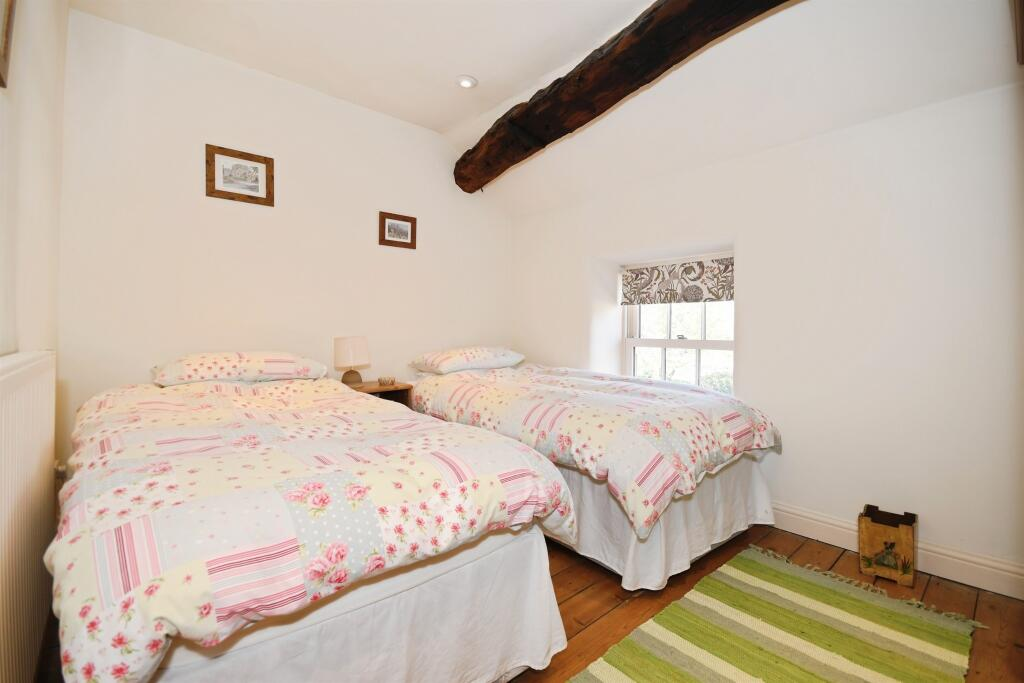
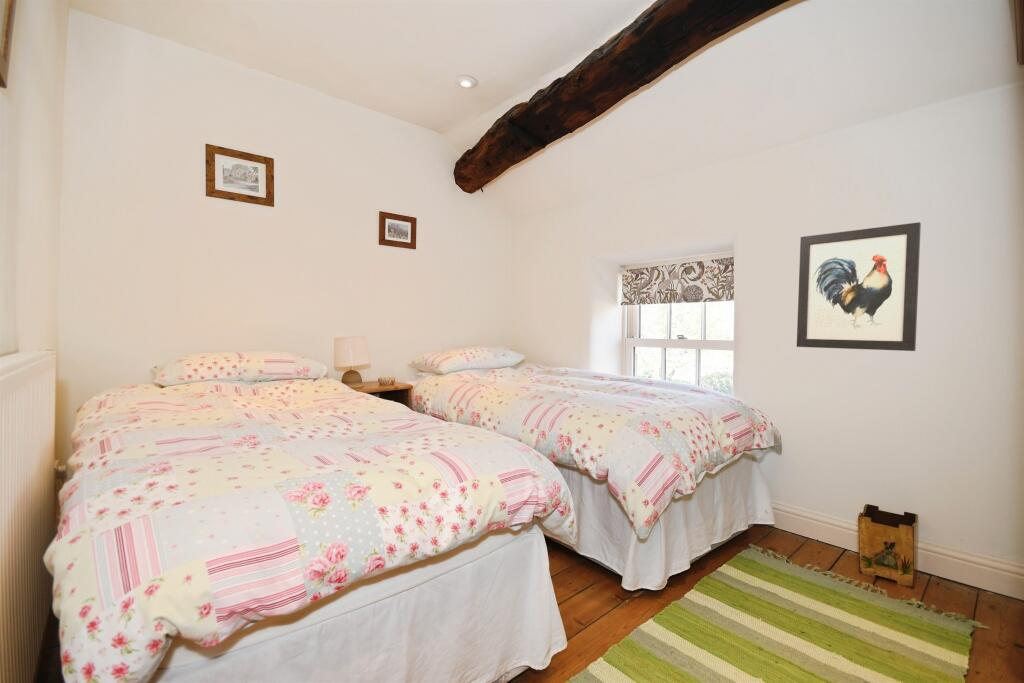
+ wall art [796,221,922,352]
